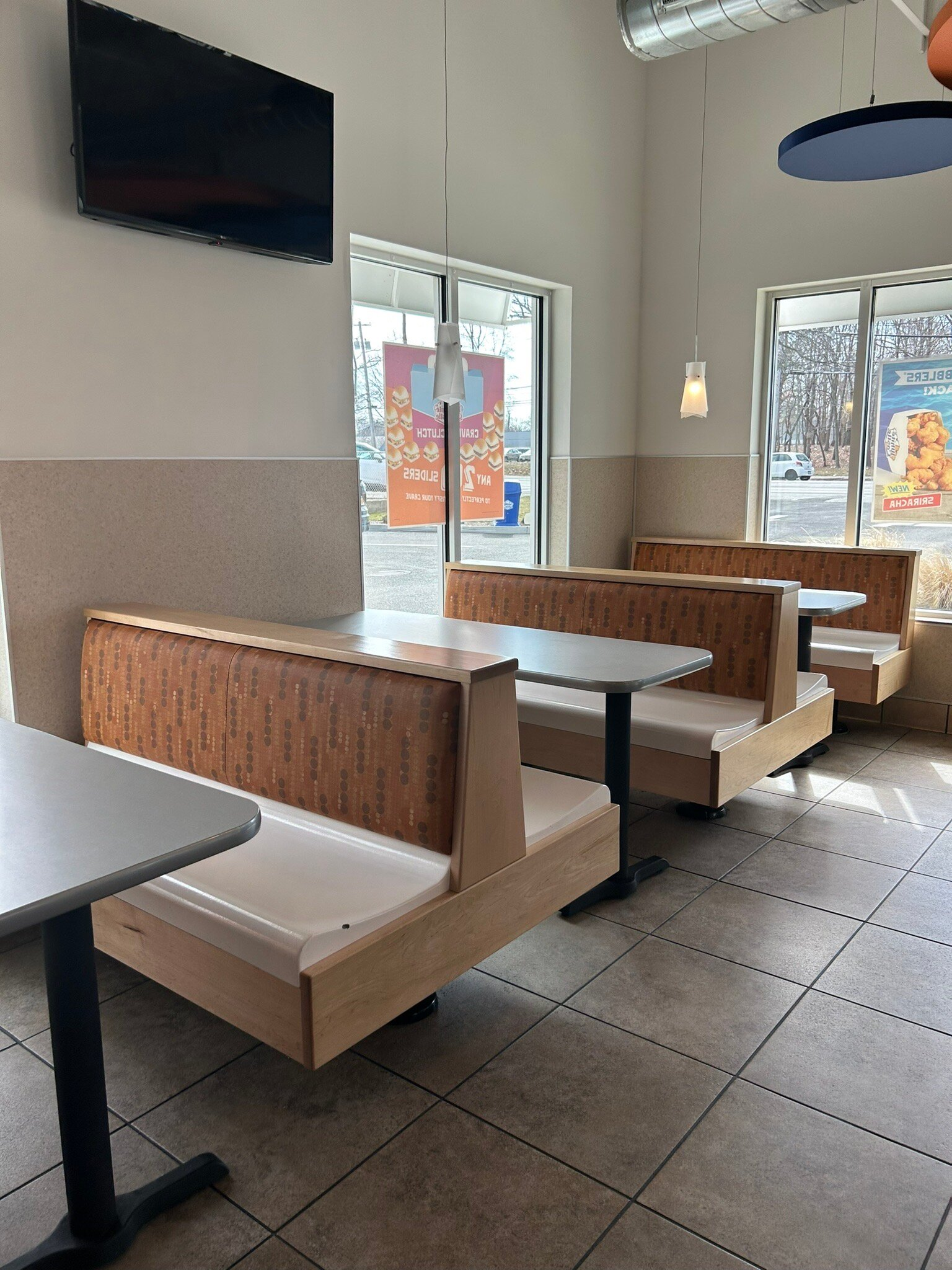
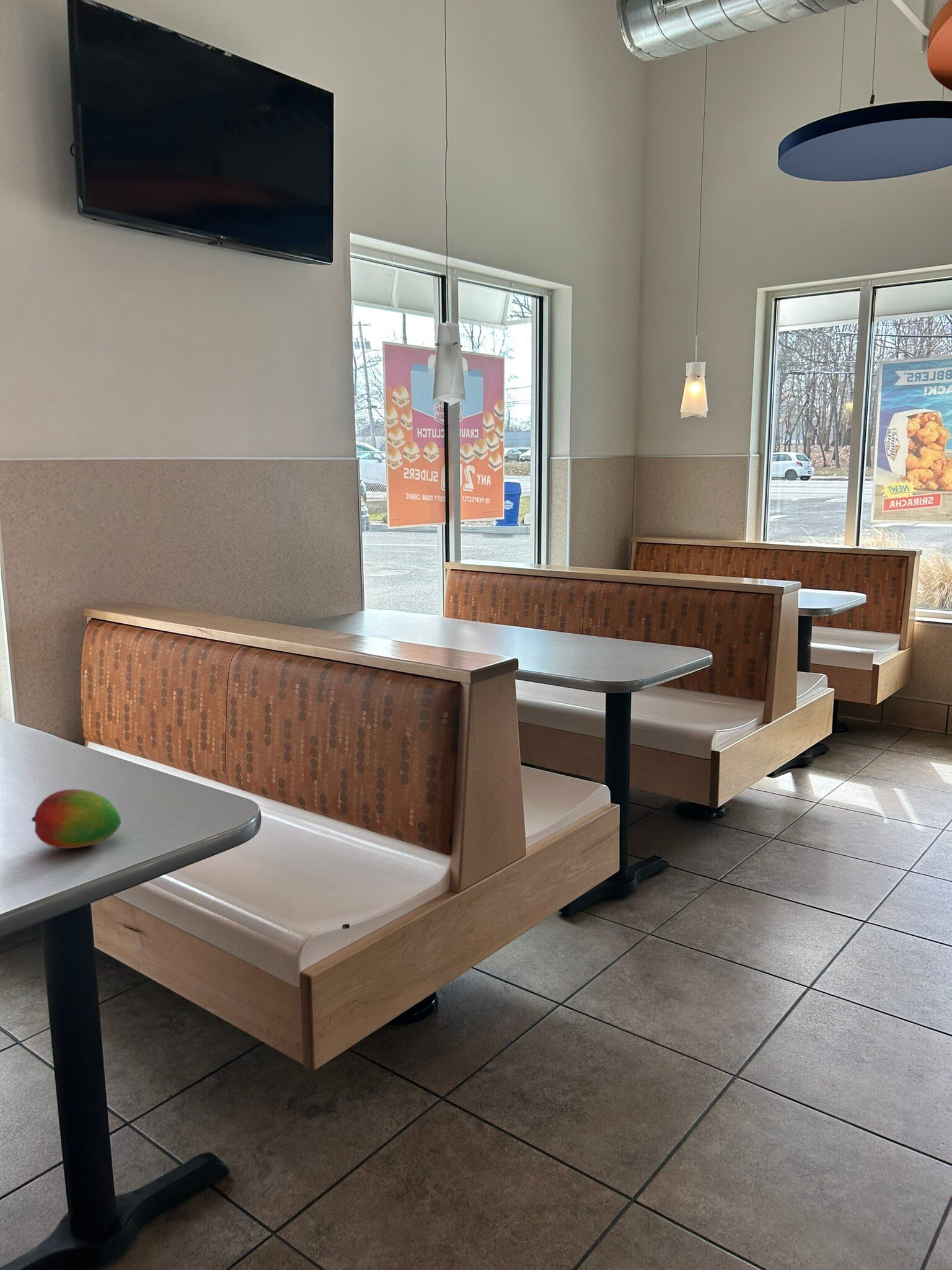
+ fruit [31,788,121,849]
